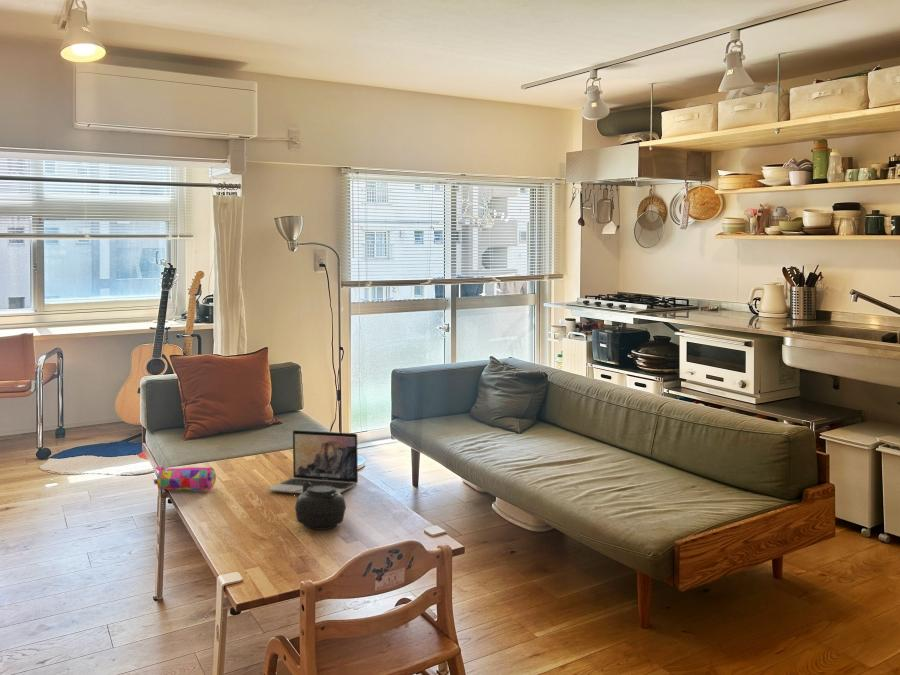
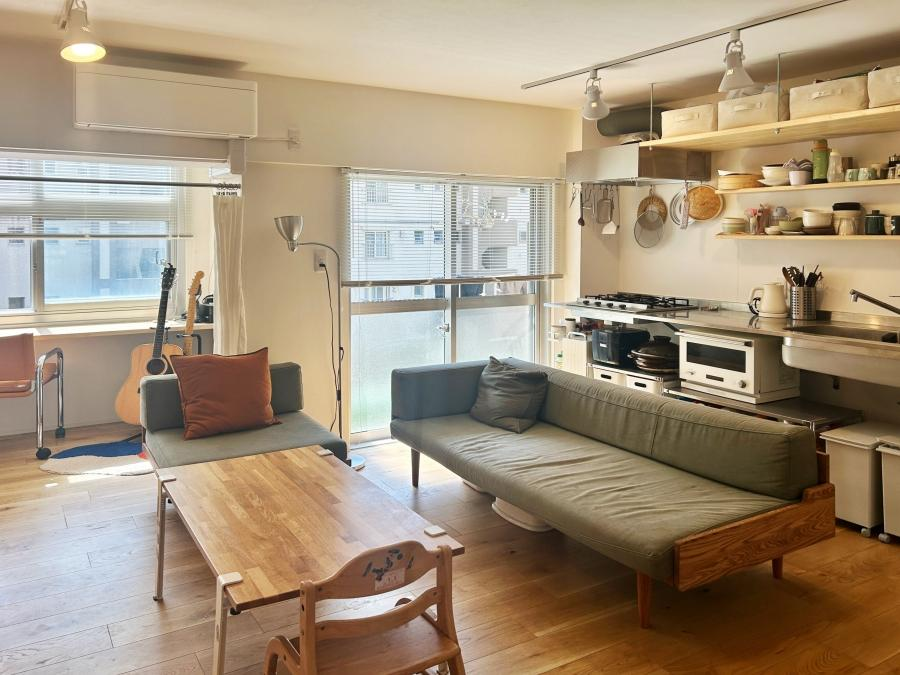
- laptop [267,429,359,494]
- pencil case [153,465,217,491]
- teapot [290,482,347,531]
